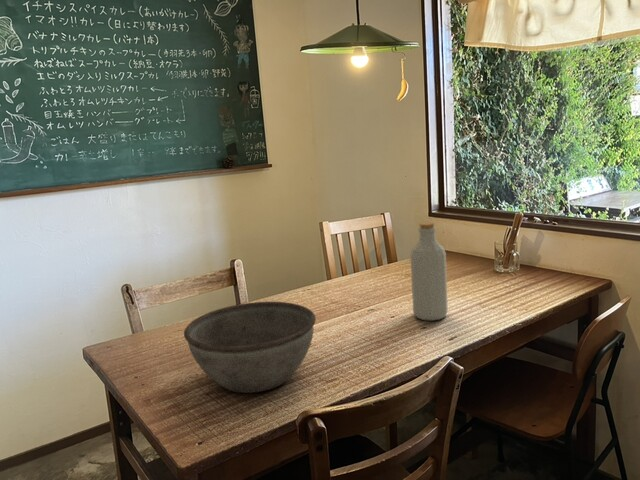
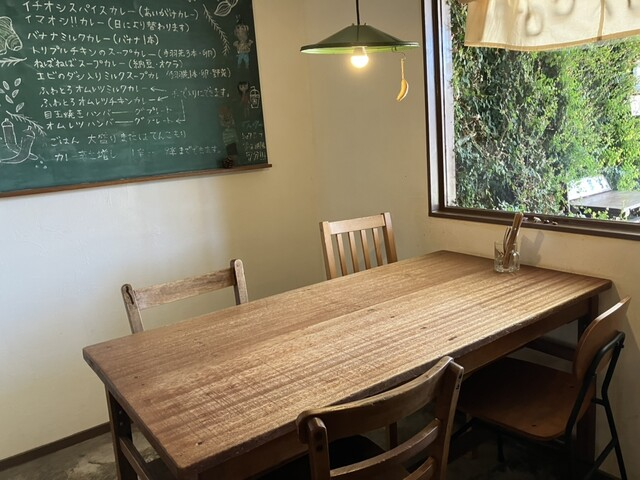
- bottle [410,221,449,322]
- bowl [183,301,317,394]
